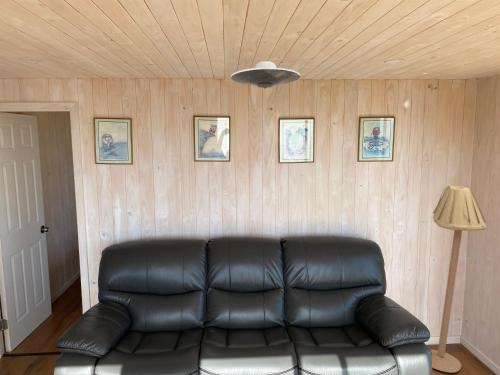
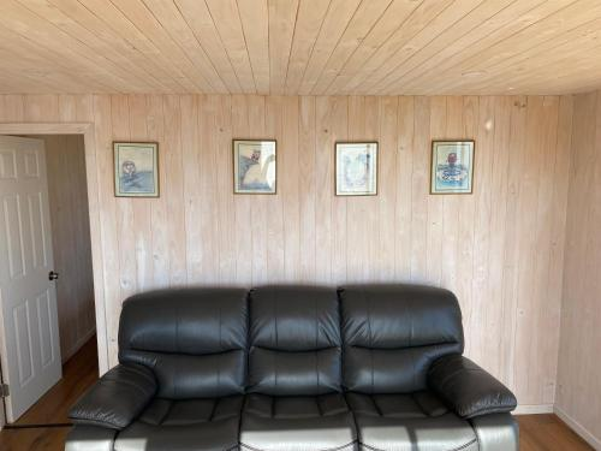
- ceiling light [230,60,301,90]
- floor lamp [429,184,487,374]
